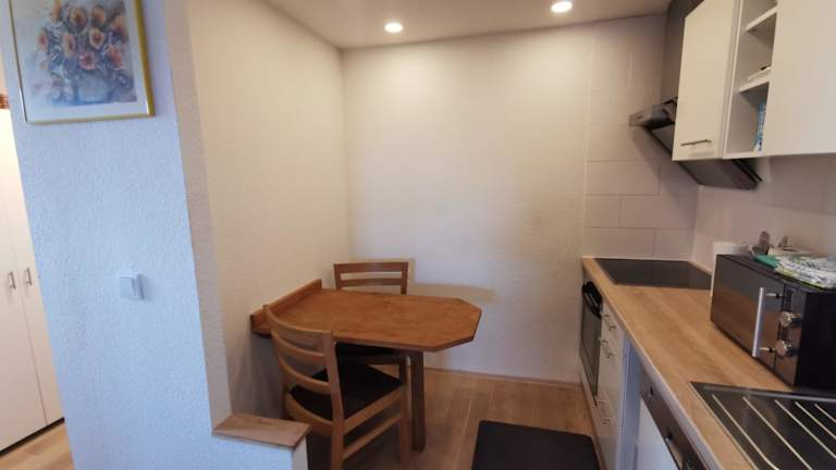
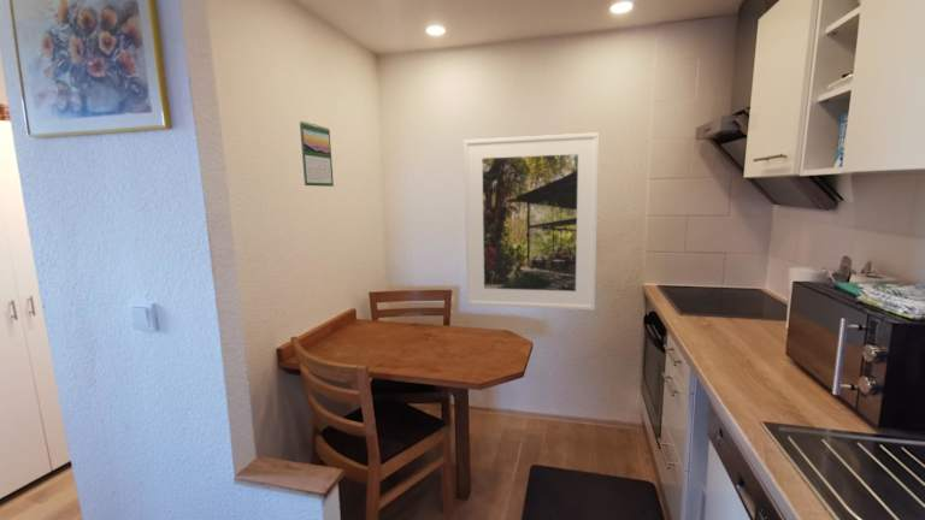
+ calendar [299,120,335,188]
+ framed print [462,131,600,312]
